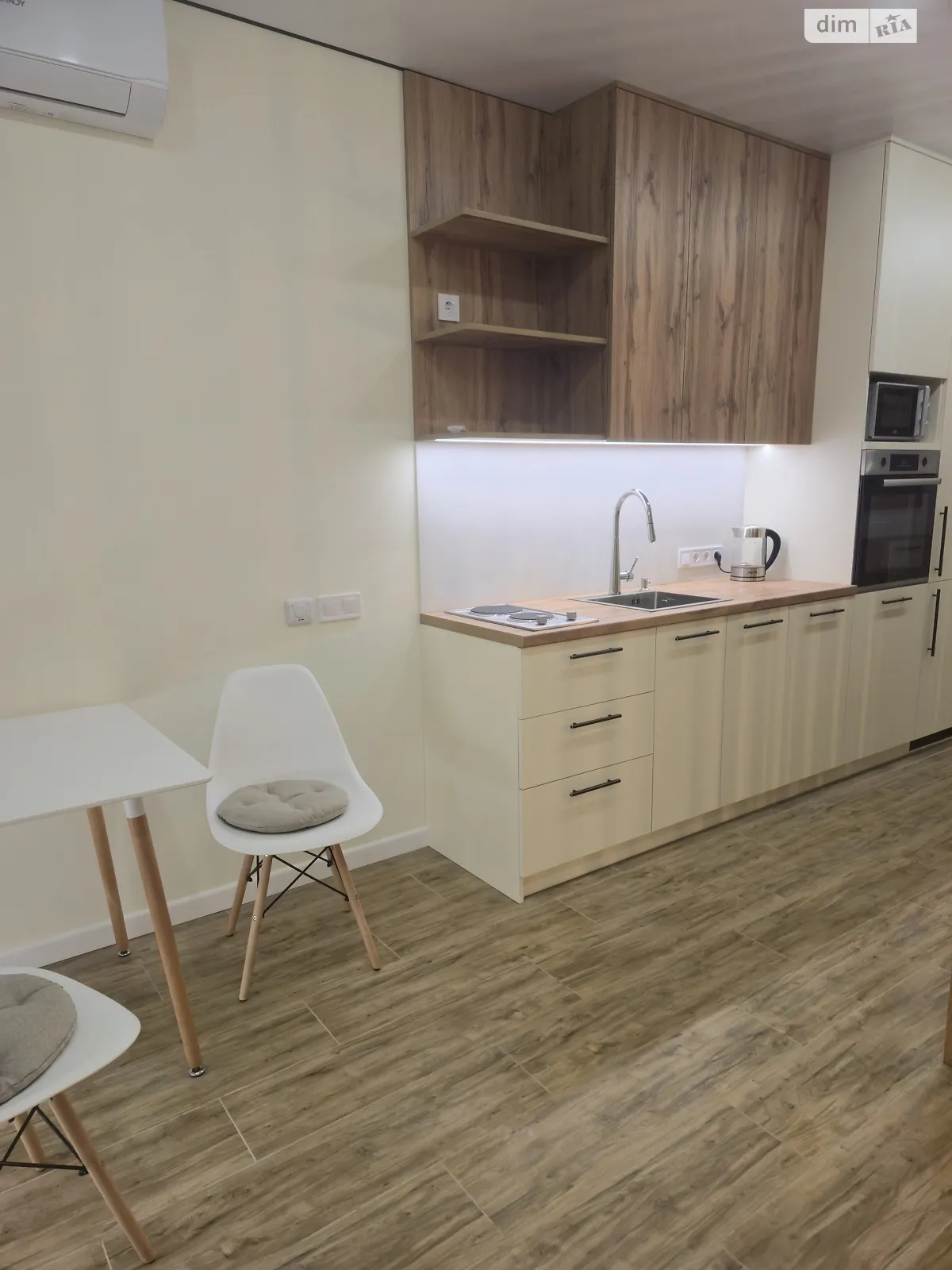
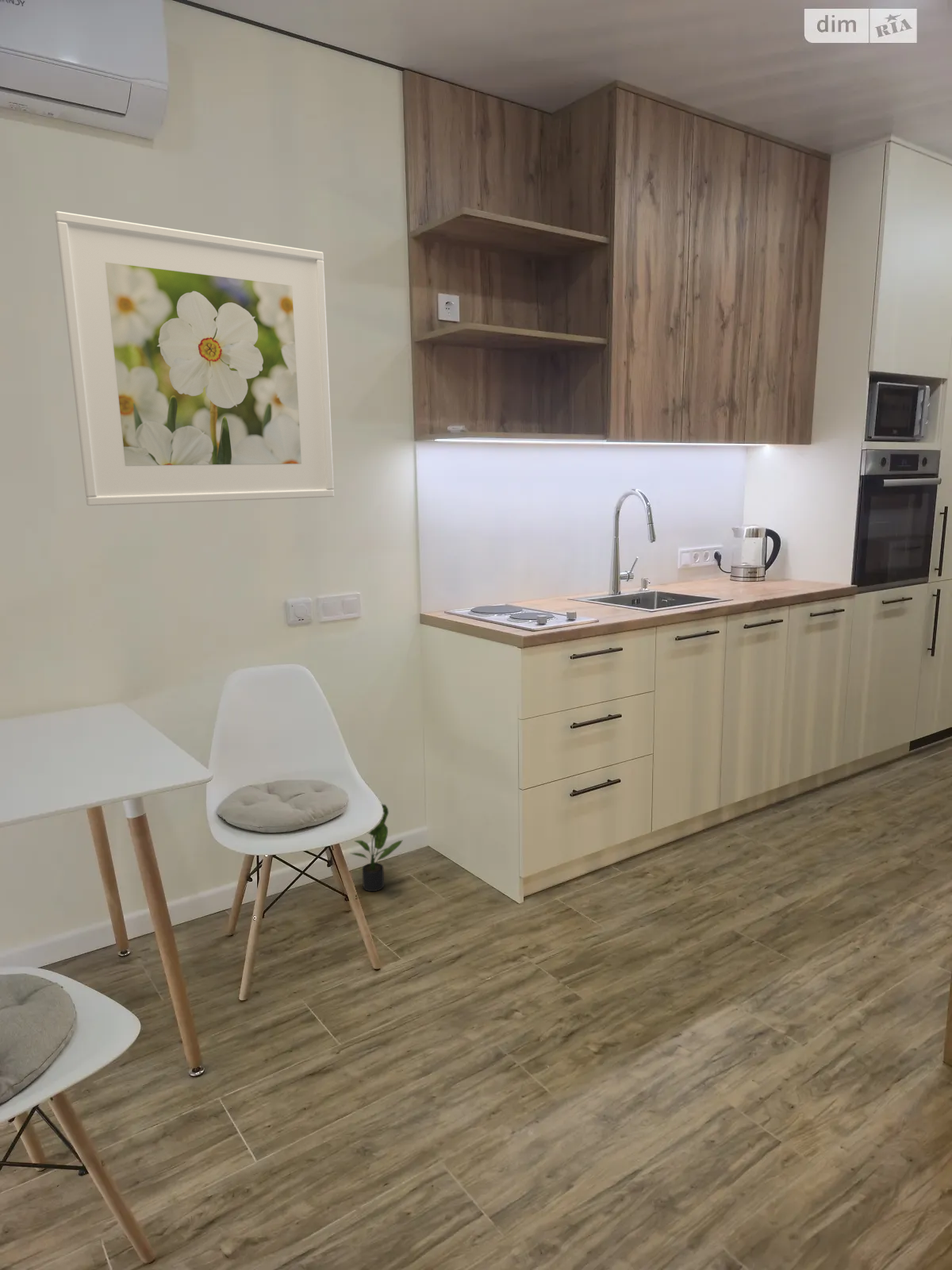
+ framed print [54,210,335,506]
+ potted plant [350,803,403,892]
